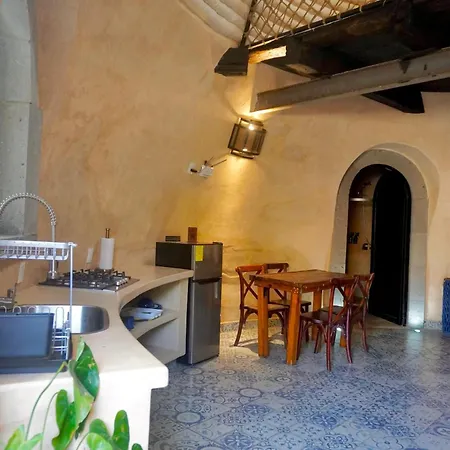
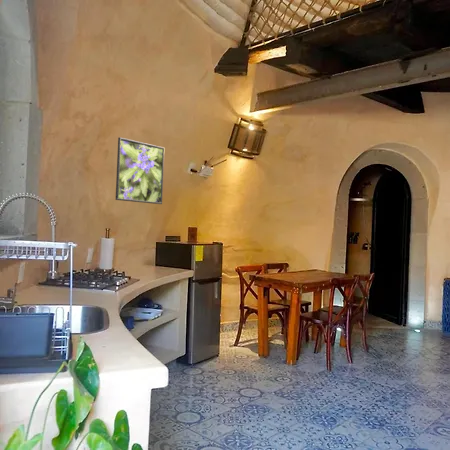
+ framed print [115,137,165,205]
